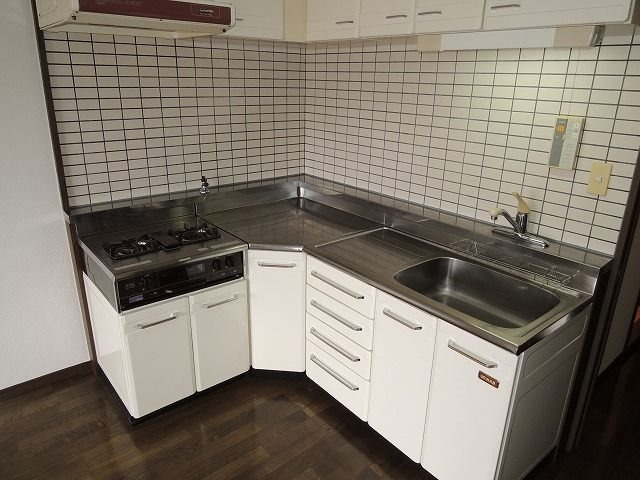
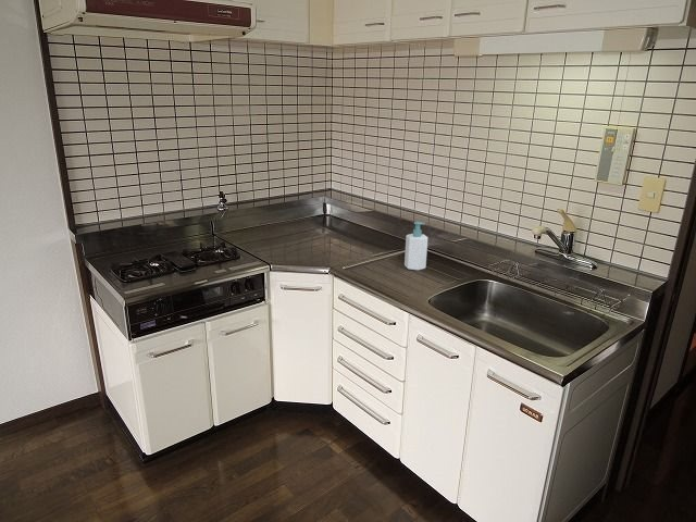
+ soap bottle [403,221,428,271]
